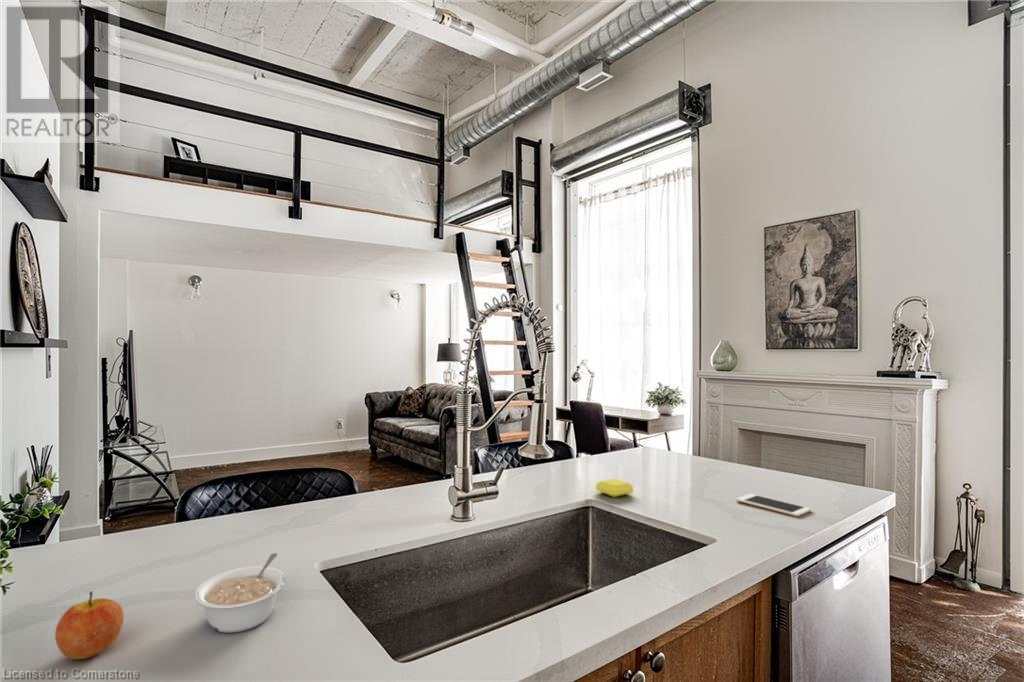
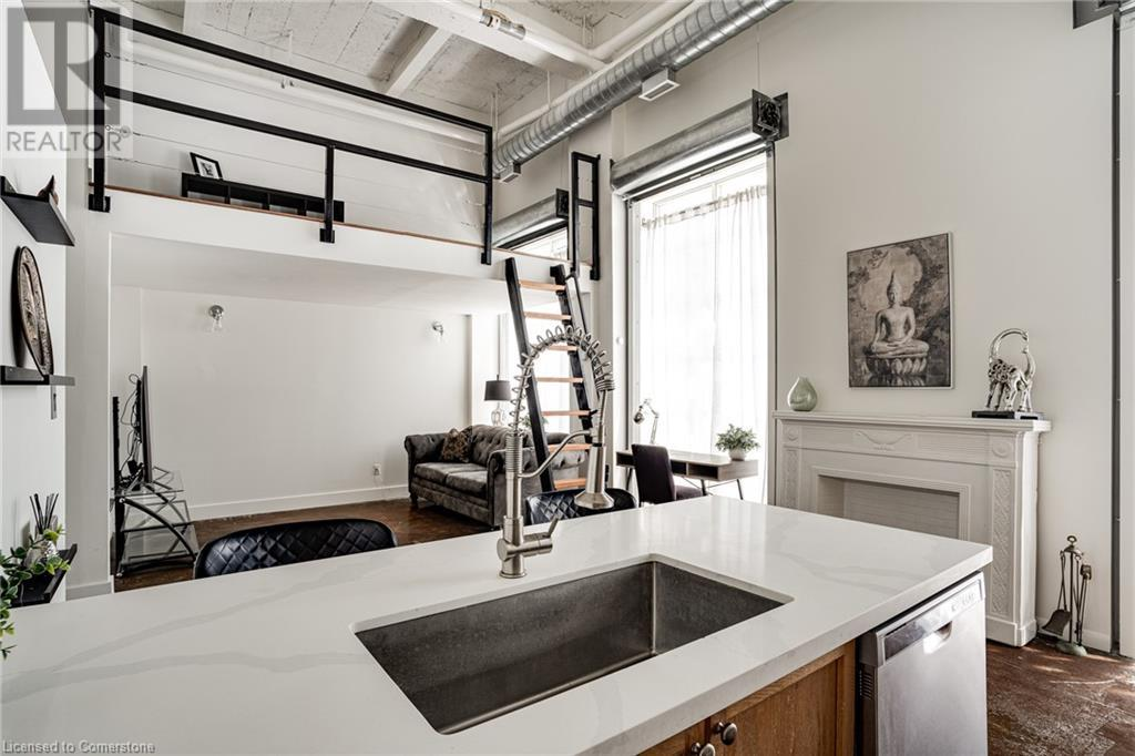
- cell phone [735,493,812,517]
- soap bar [595,478,634,498]
- apple [54,590,125,660]
- legume [194,552,286,634]
